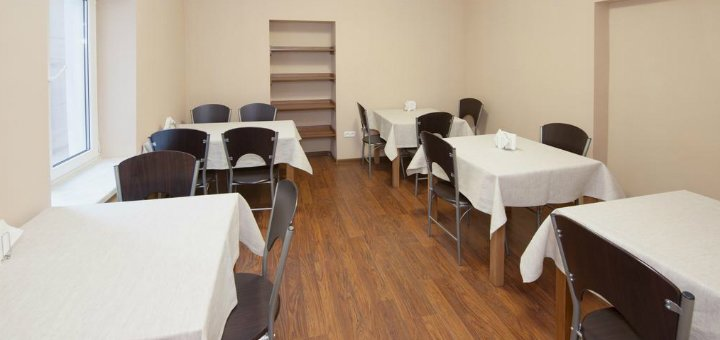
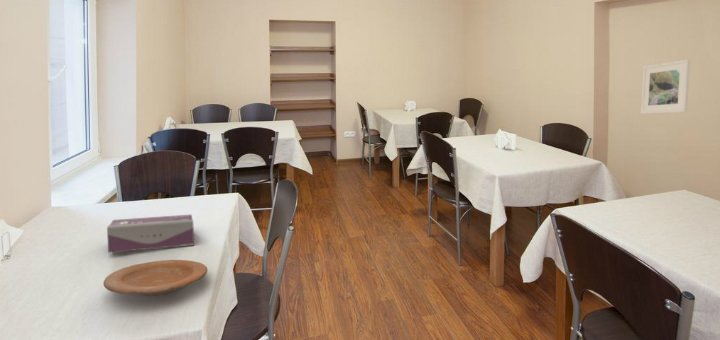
+ tissue box [106,214,195,254]
+ plate [102,259,209,296]
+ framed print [640,58,691,115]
